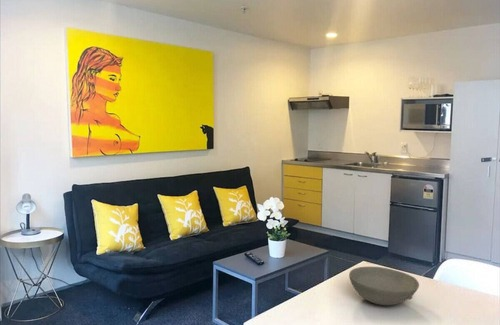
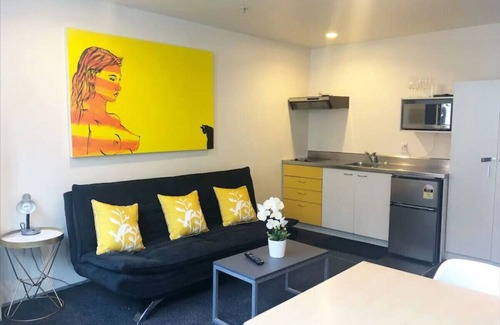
- bowl [348,266,420,306]
